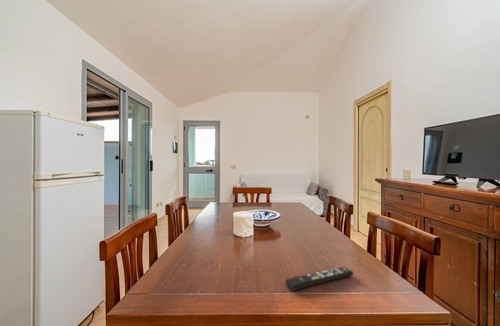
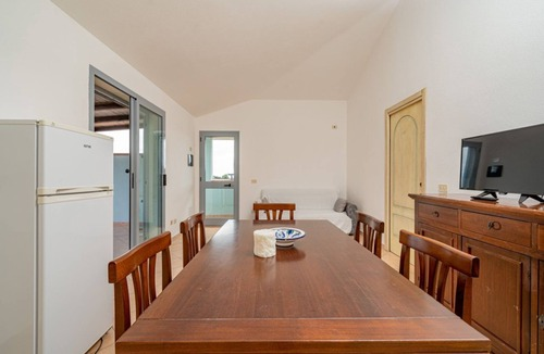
- remote control [284,266,354,292]
